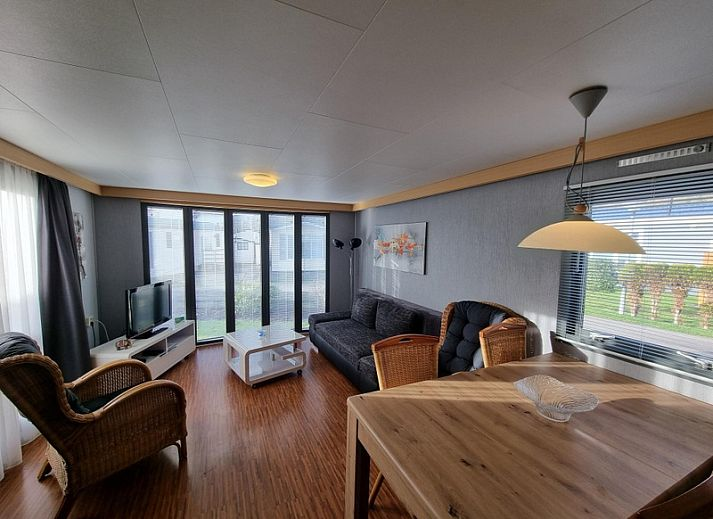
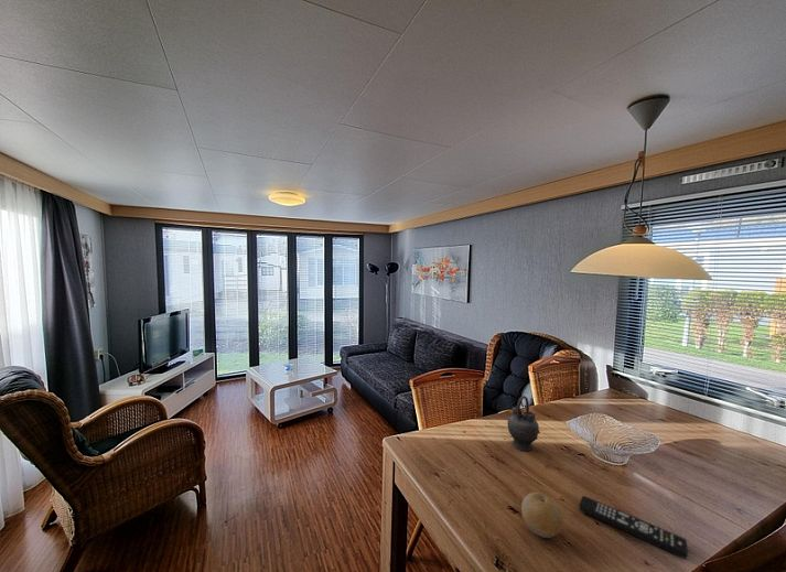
+ fruit [520,492,564,539]
+ remote control [578,495,689,560]
+ teapot [507,395,541,452]
